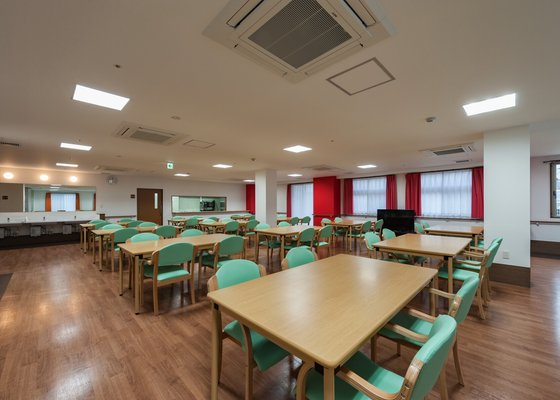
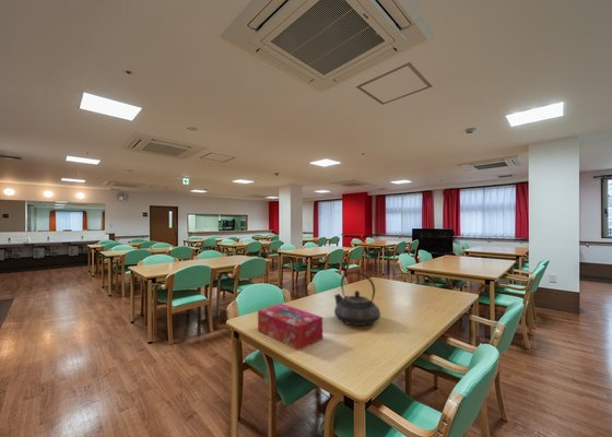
+ teapot [333,270,381,327]
+ tissue box [257,303,323,352]
